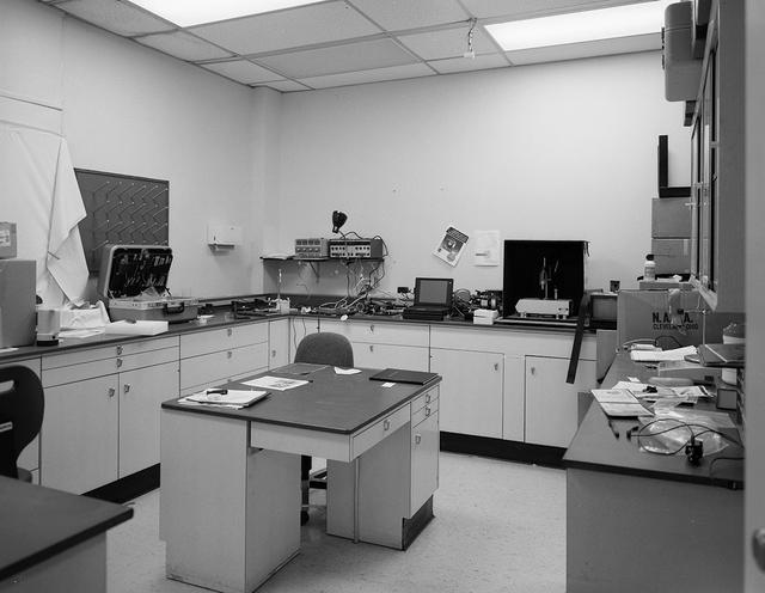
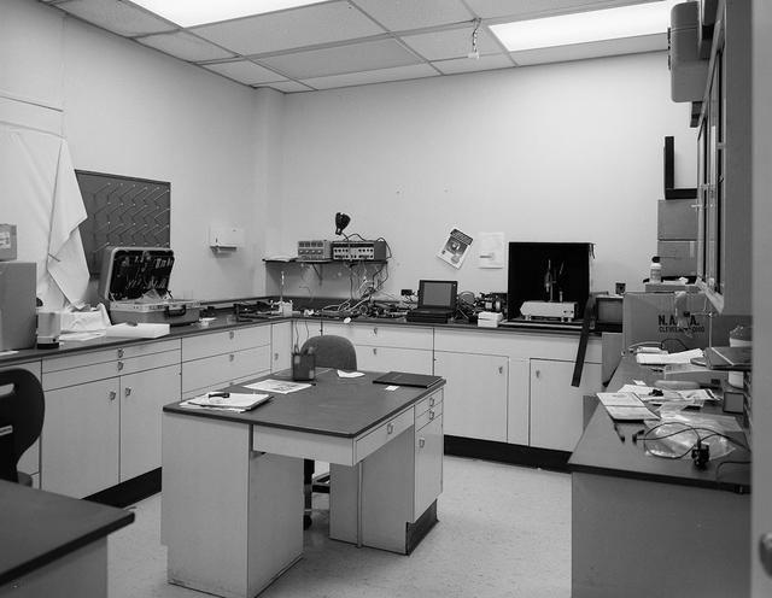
+ desk organizer [290,344,317,381]
